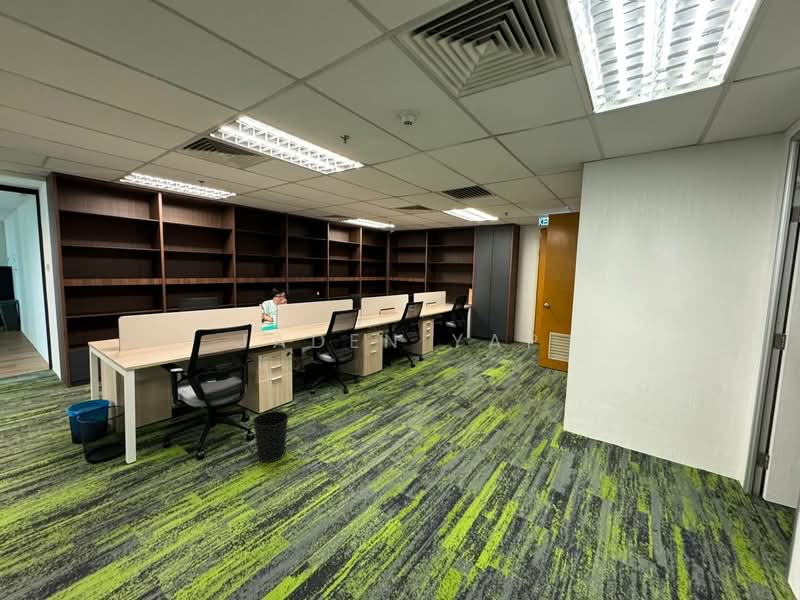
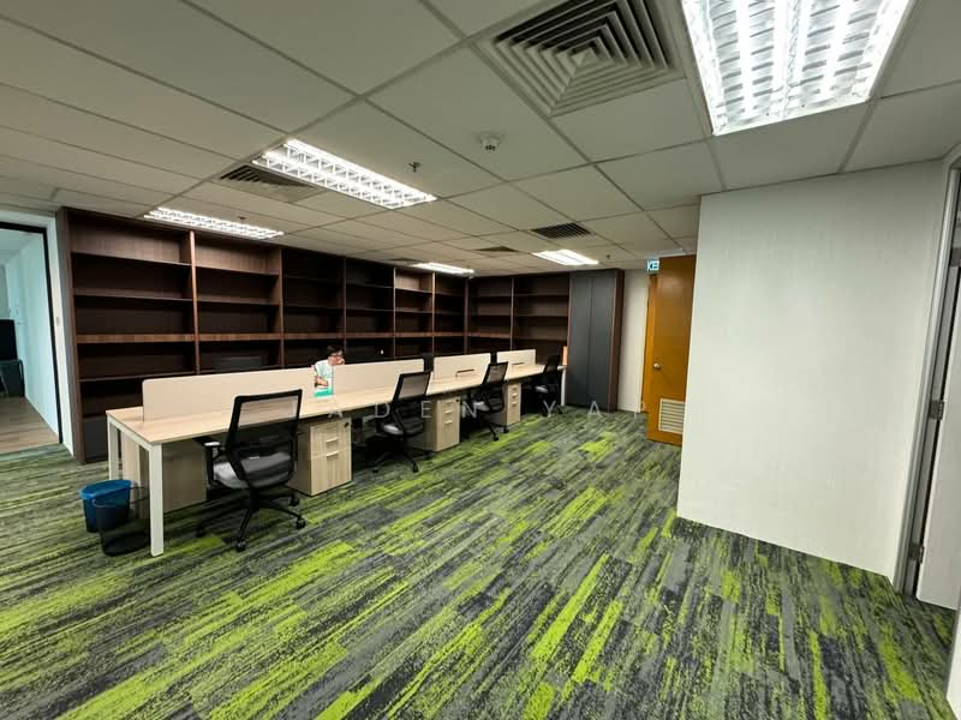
- wastebasket [252,410,290,464]
